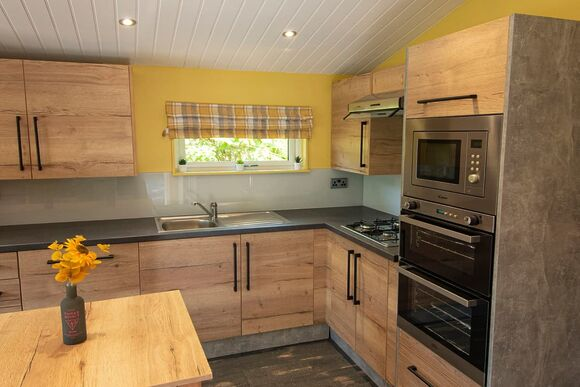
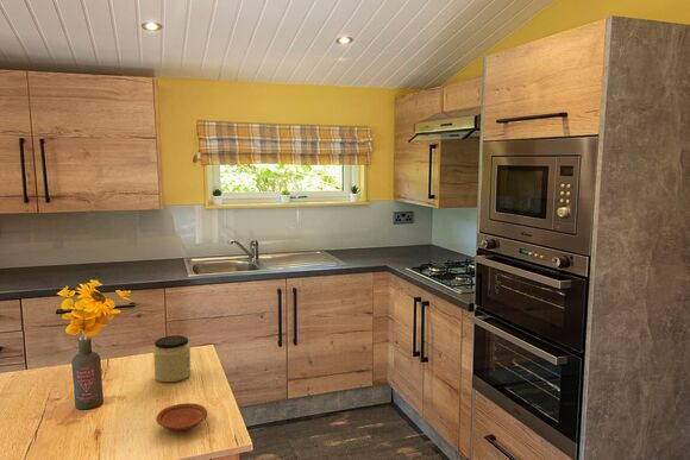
+ jar [152,334,193,383]
+ plate [155,402,208,431]
